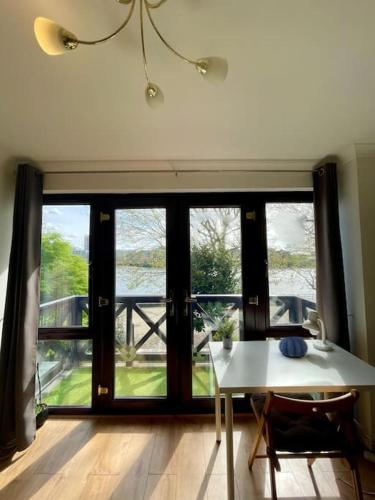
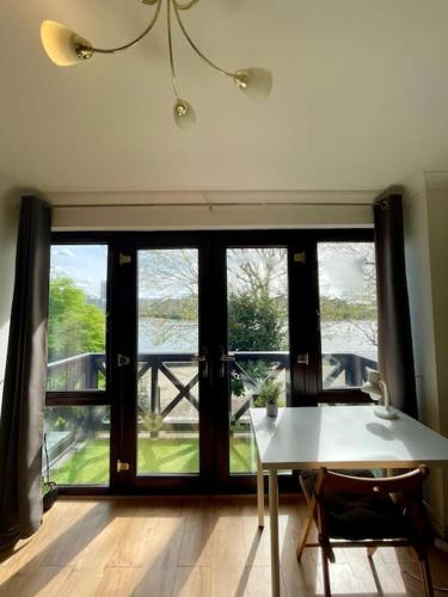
- decorative bowl [278,336,309,358]
